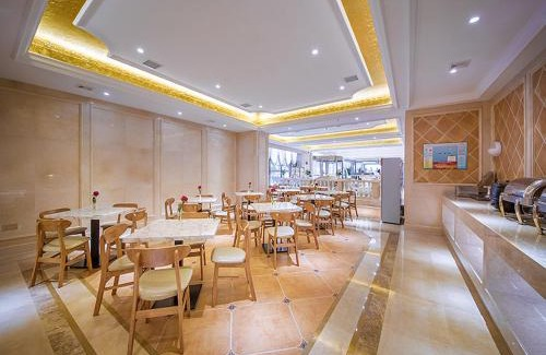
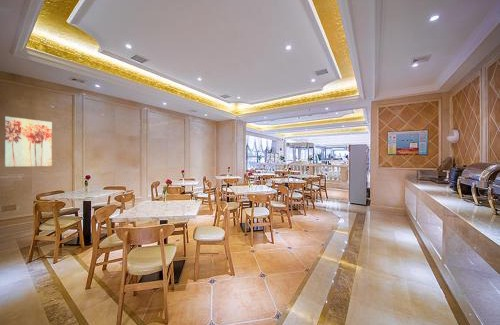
+ wall art [4,115,53,168]
